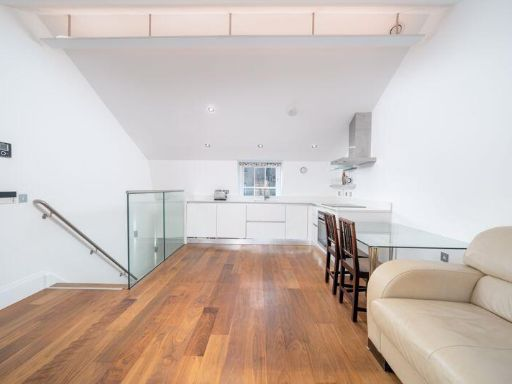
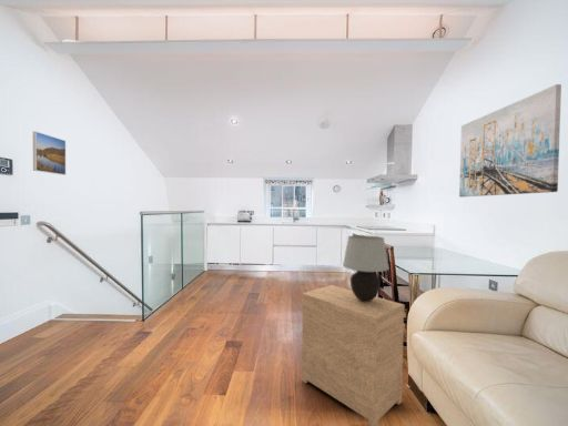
+ wall art [458,83,562,197]
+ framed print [32,131,67,176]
+ table lamp [342,234,390,302]
+ side table [301,284,406,426]
